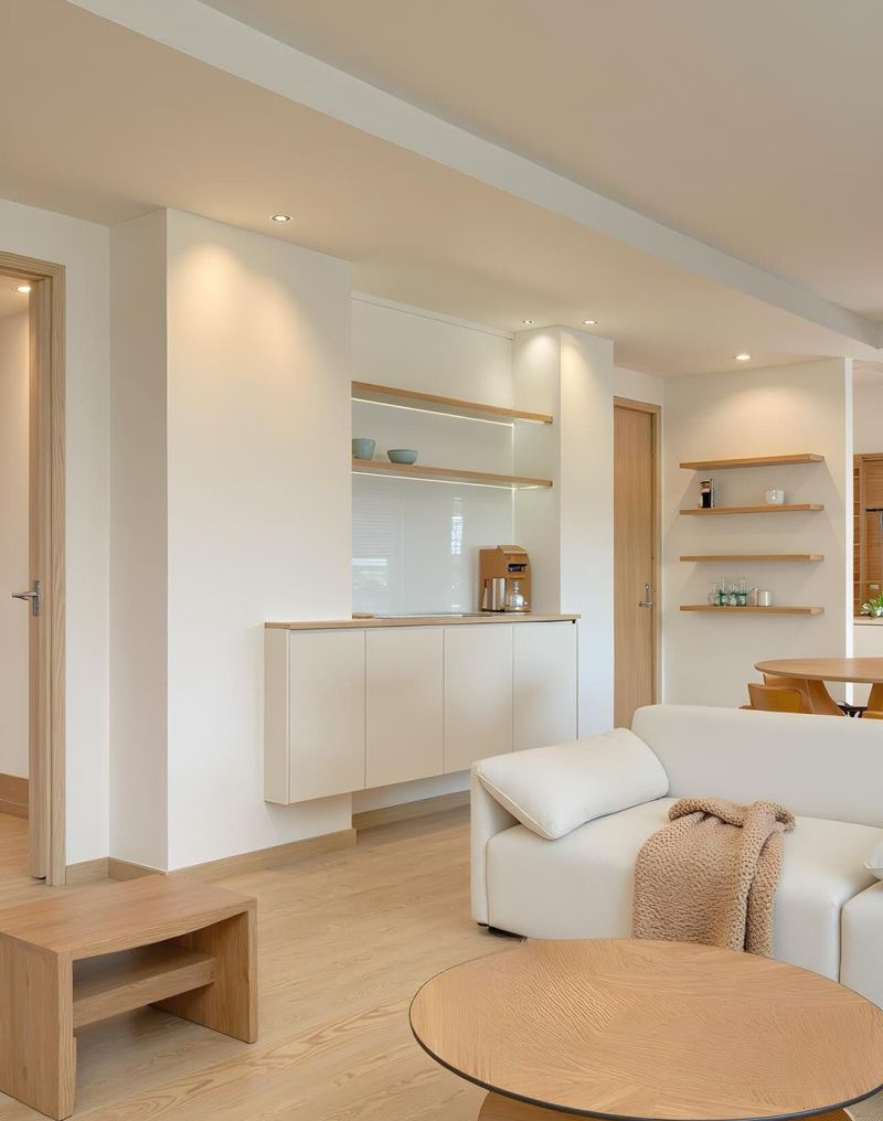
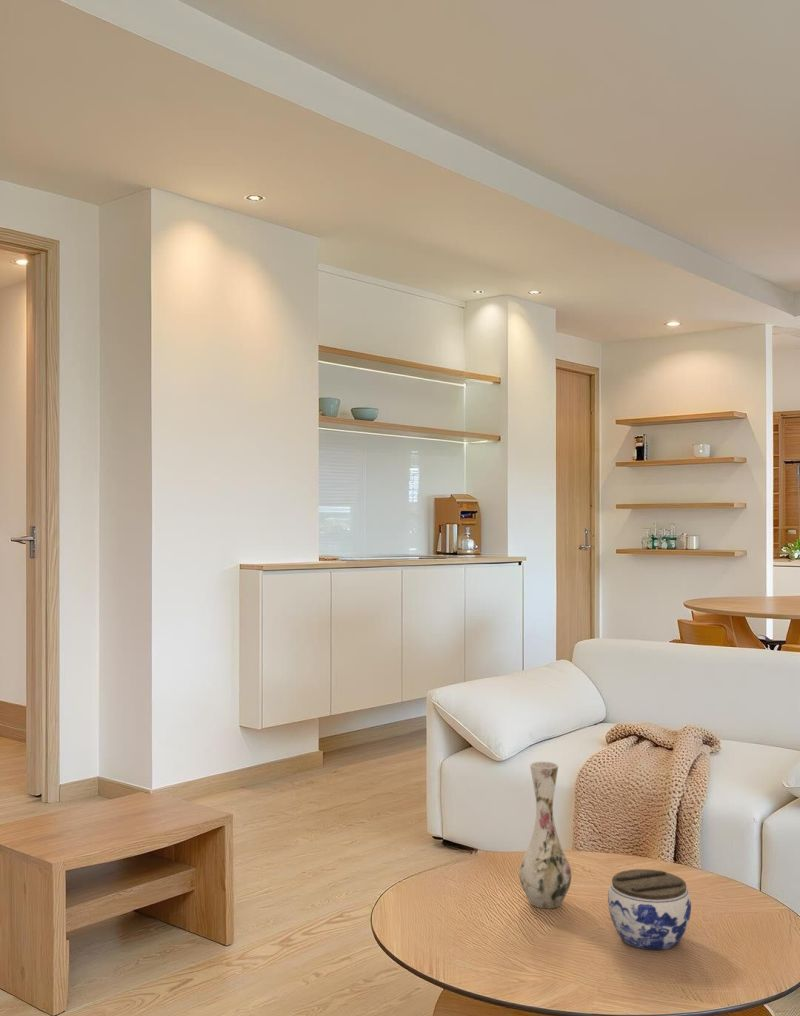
+ vase [518,761,573,909]
+ jar [607,868,692,951]
